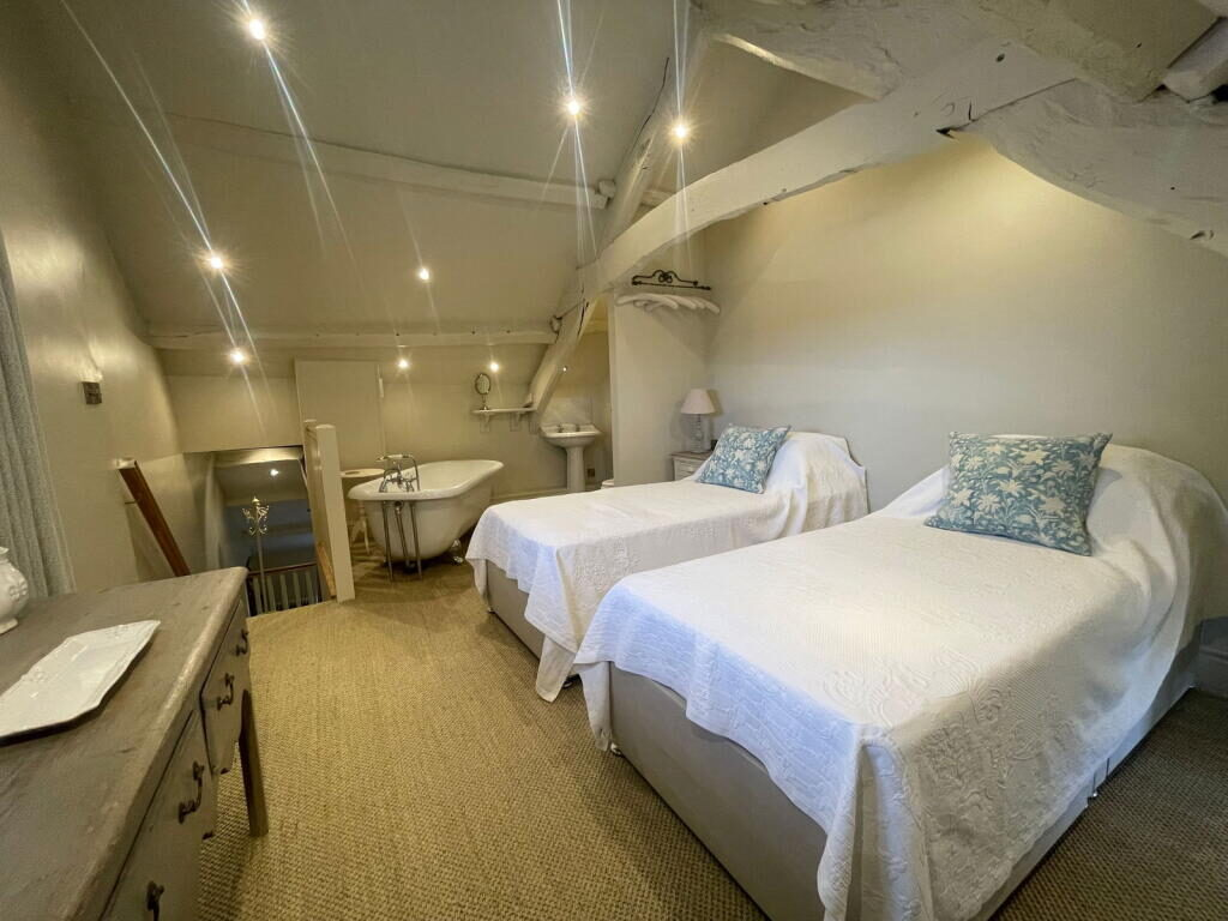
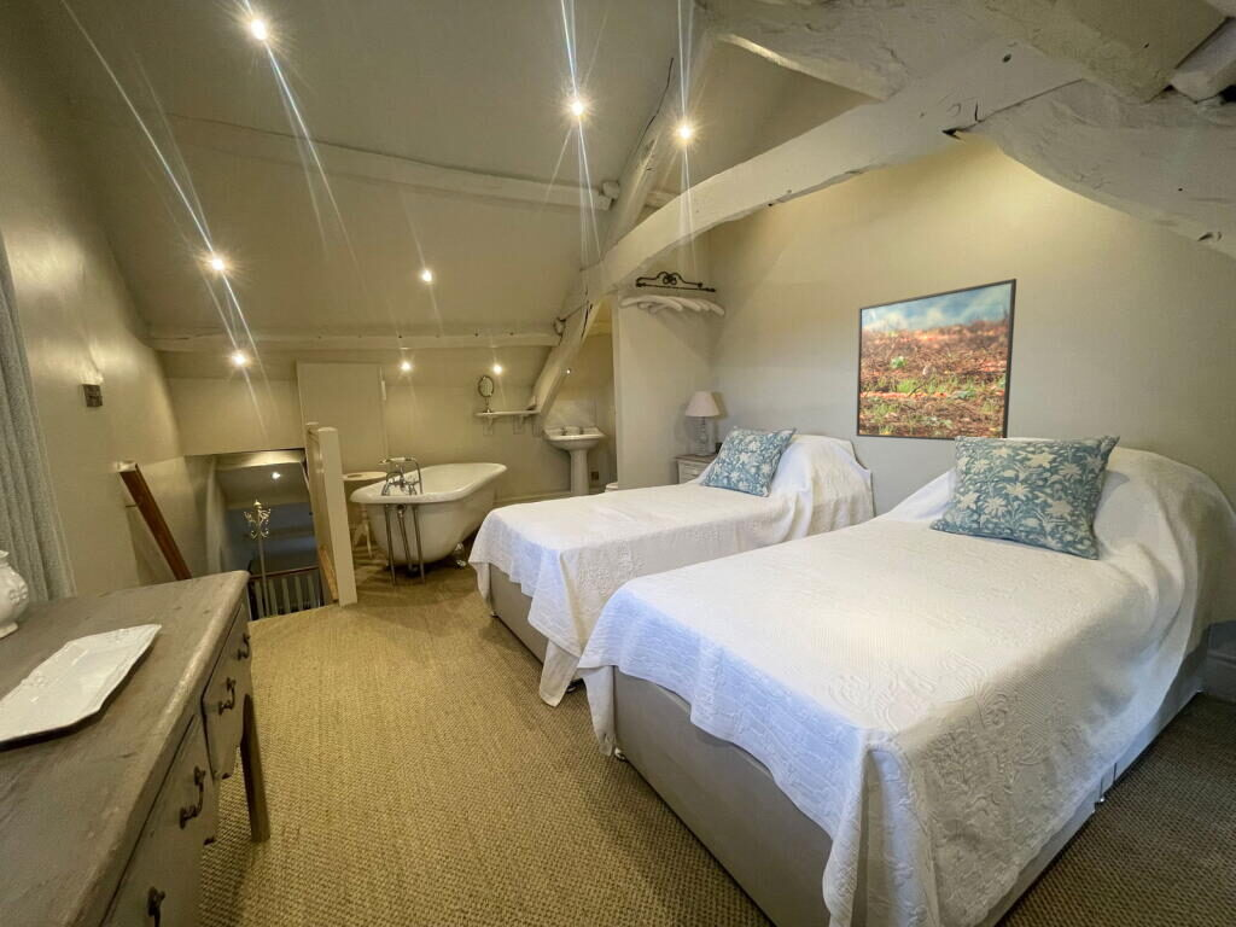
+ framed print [855,278,1018,442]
